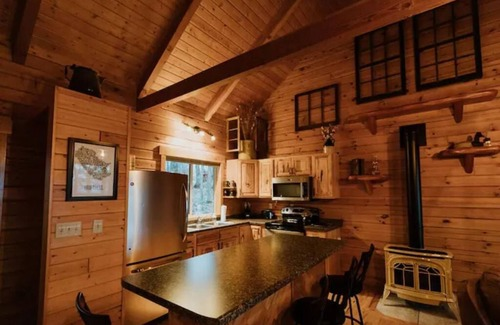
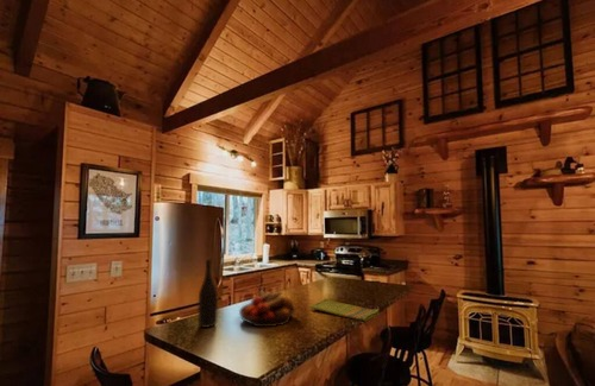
+ fruit bowl [238,289,296,328]
+ dish towel [308,298,381,322]
+ wine bottle [198,259,219,329]
